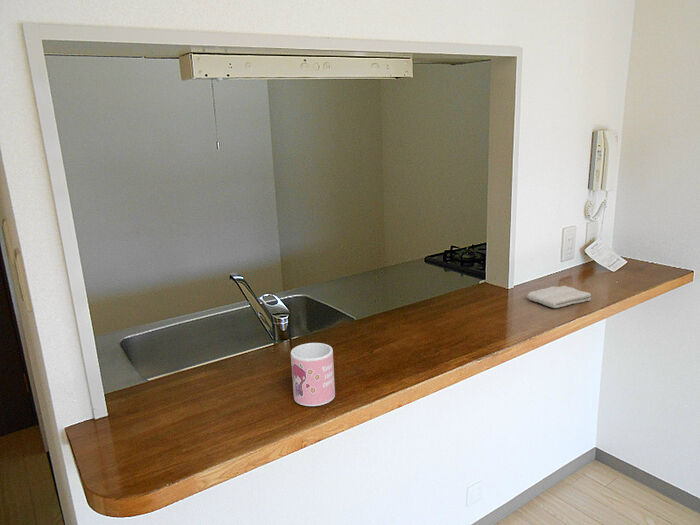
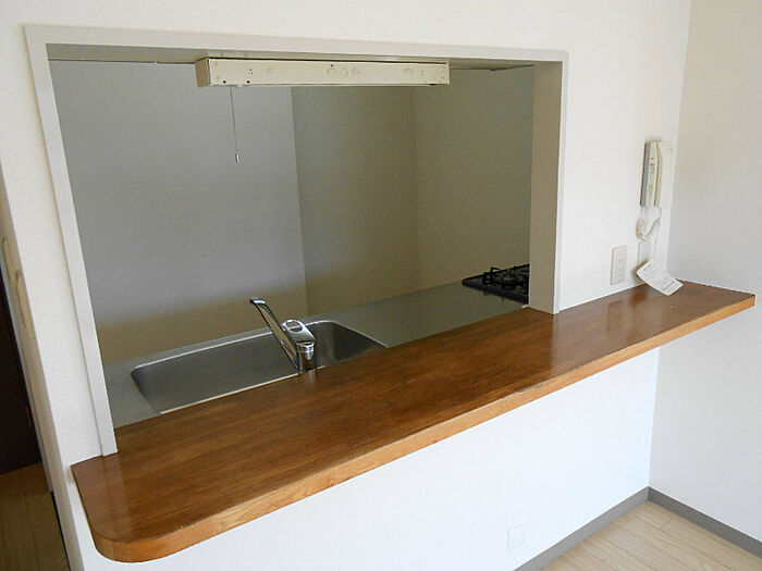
- mug [290,342,336,407]
- washcloth [526,285,592,309]
